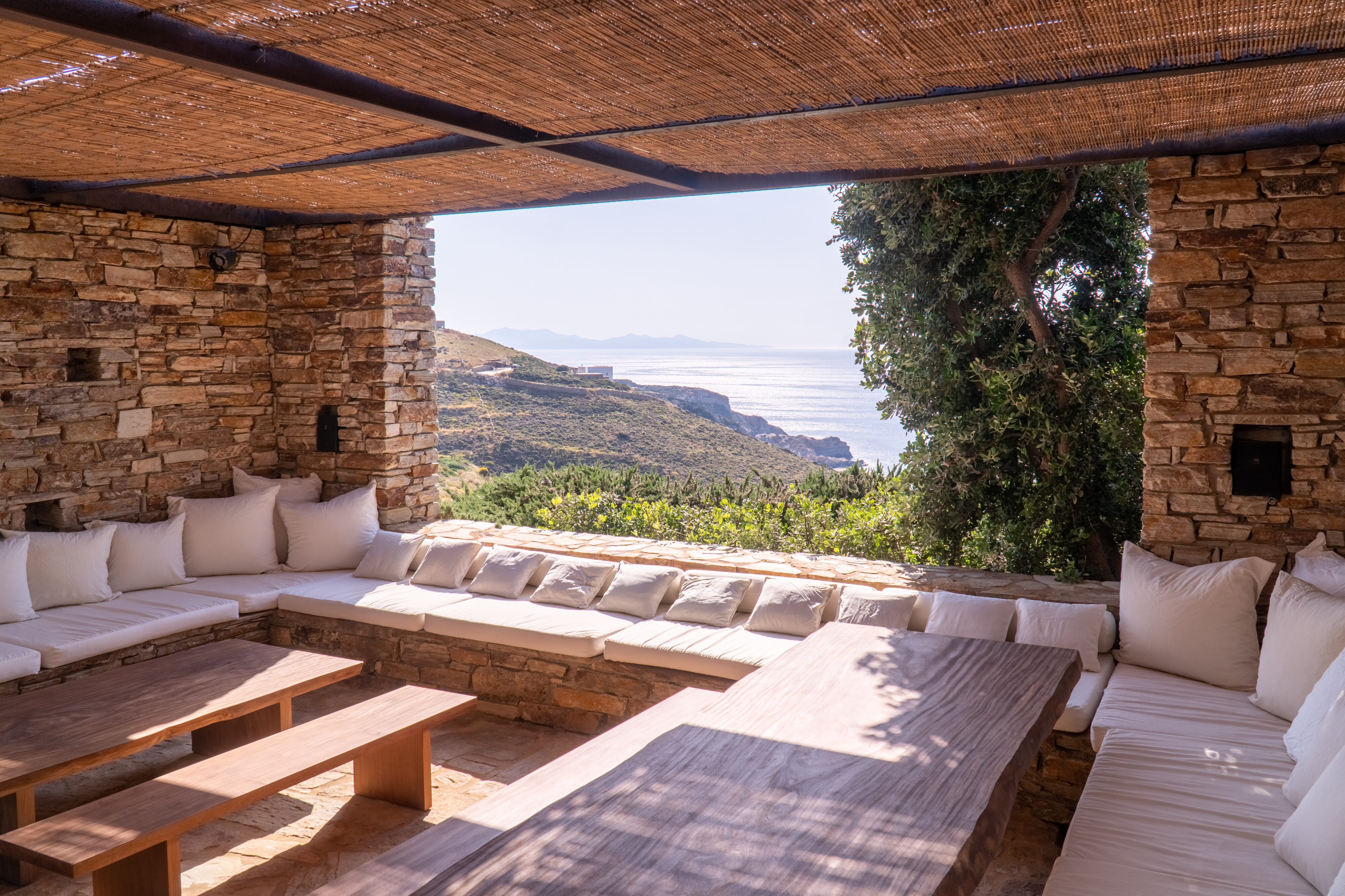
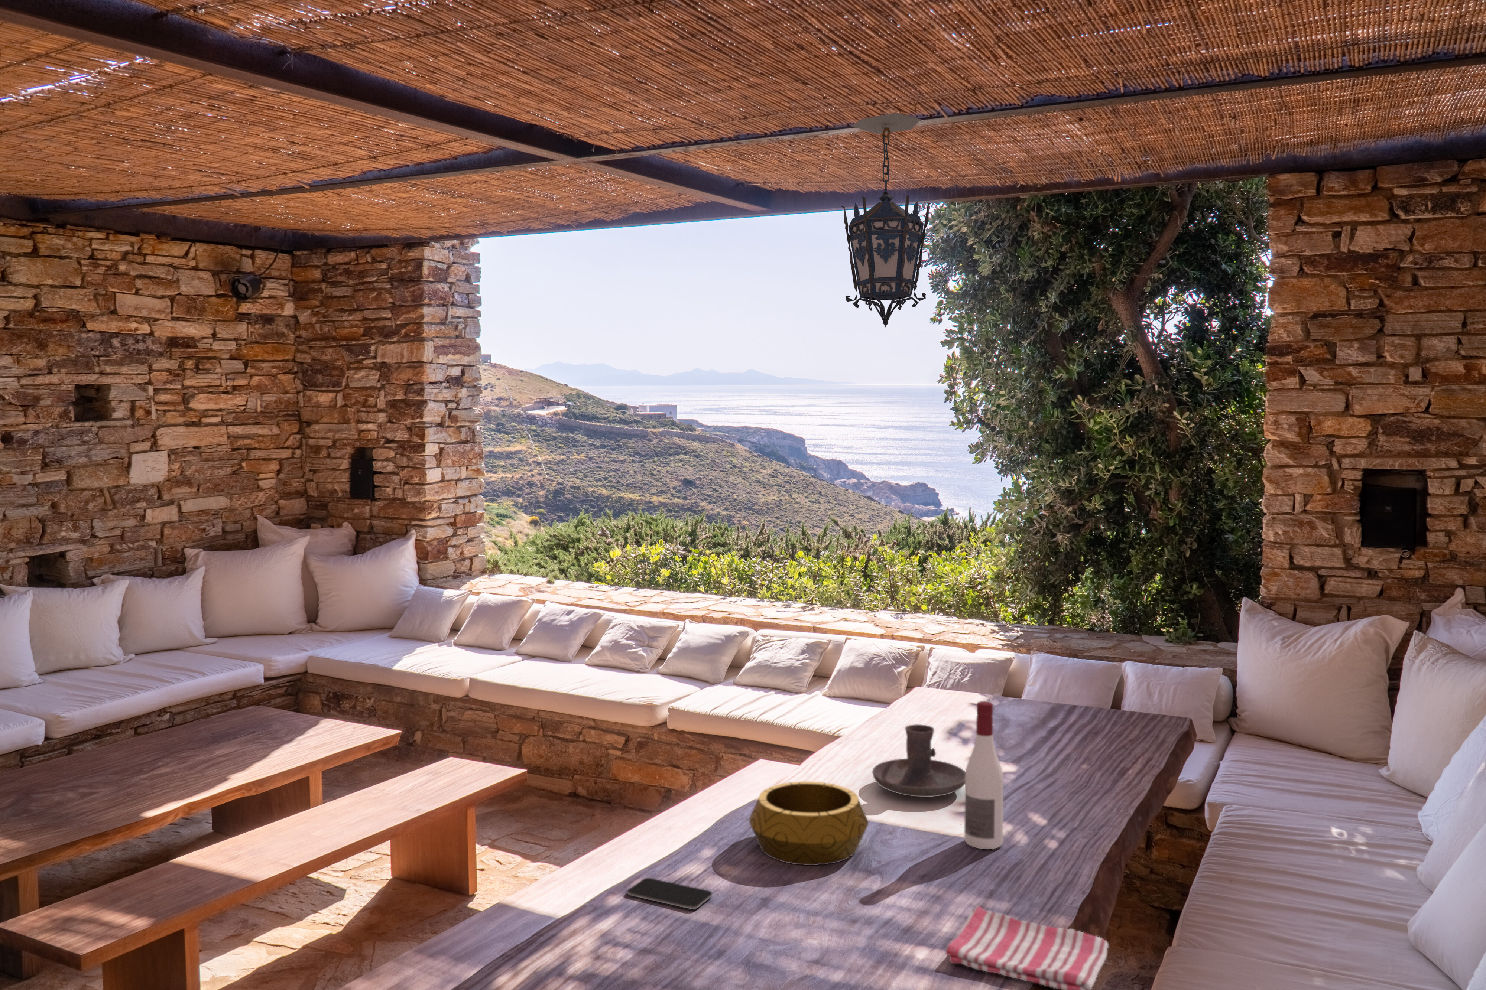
+ hanging lantern [841,113,932,328]
+ smartphone [628,877,713,909]
+ candle holder [872,724,966,798]
+ alcohol [965,702,1004,850]
+ decorative bowl [749,781,868,865]
+ dish towel [946,905,1109,990]
